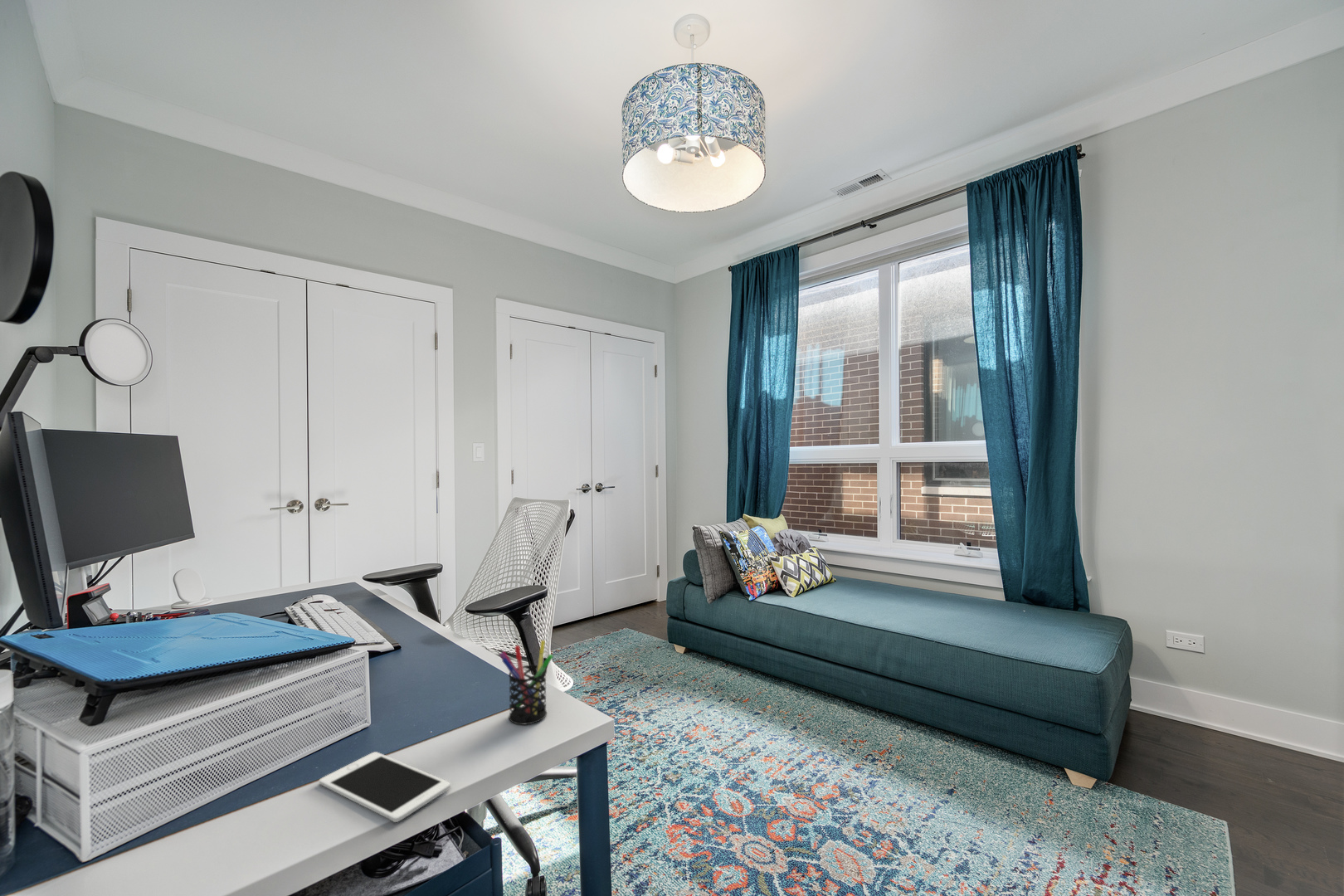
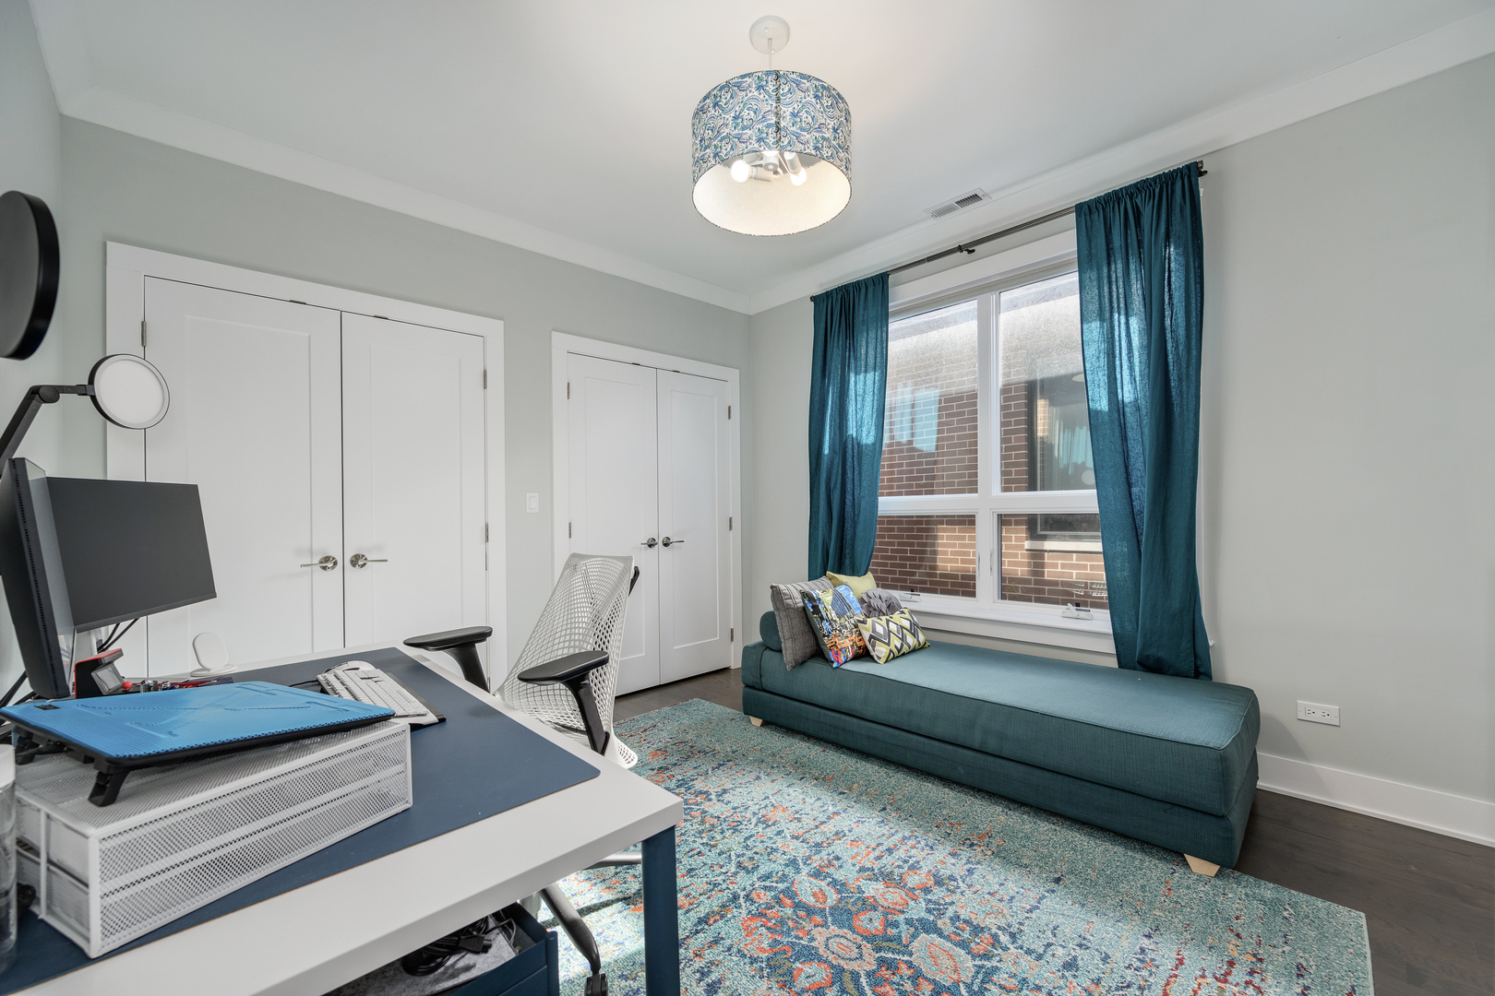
- cell phone [319,751,451,823]
- pen holder [499,640,554,726]
